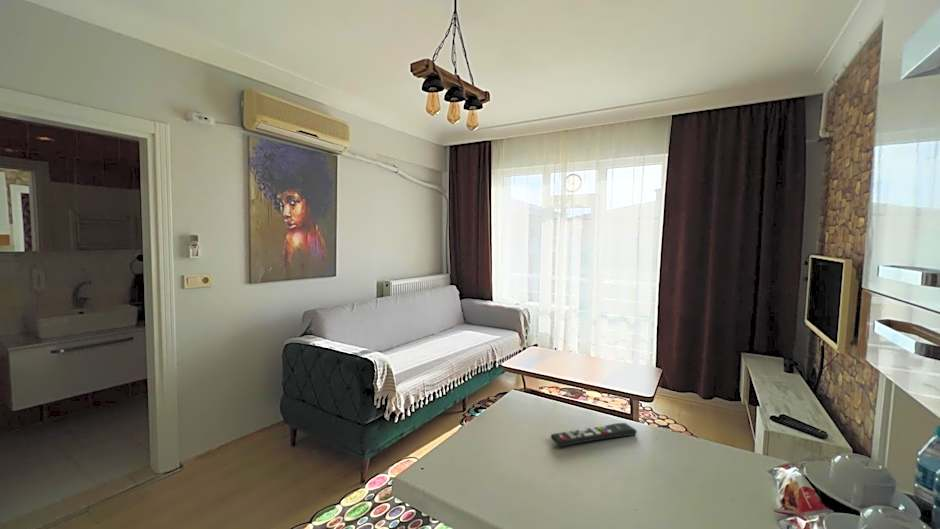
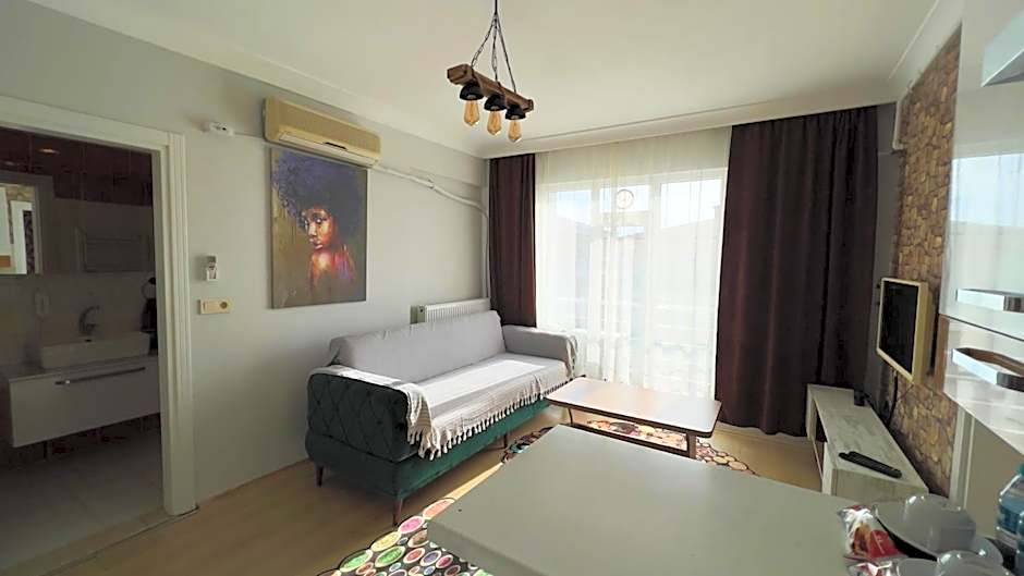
- remote control [550,422,638,447]
